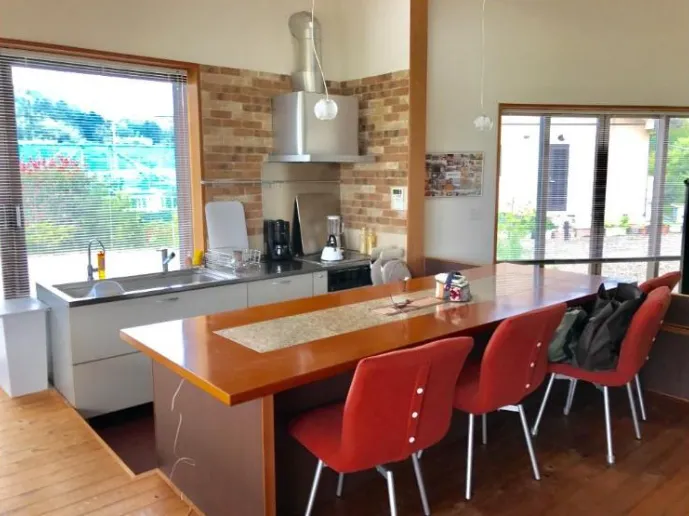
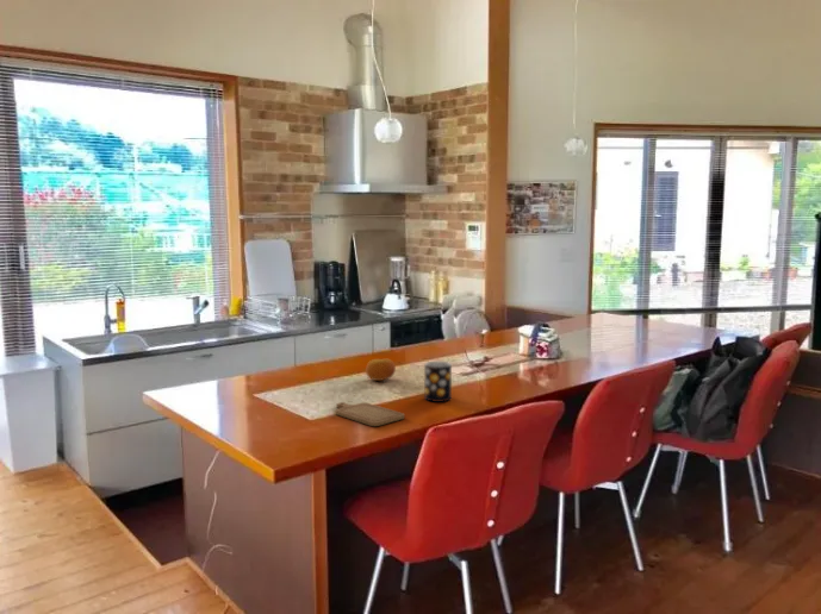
+ chopping board [334,401,405,427]
+ fruit [365,358,397,382]
+ mug [423,361,453,403]
